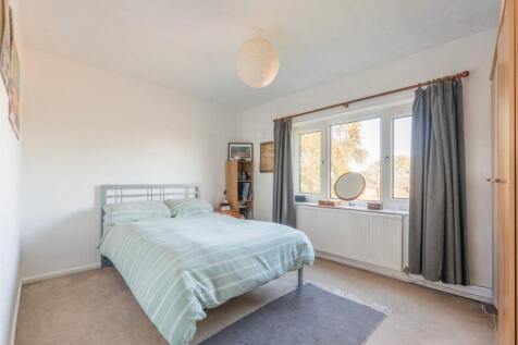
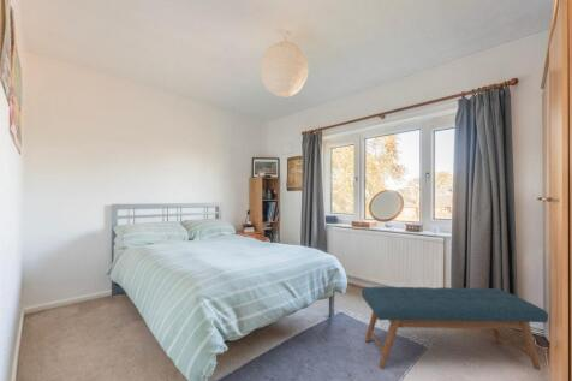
+ bench [361,286,549,371]
